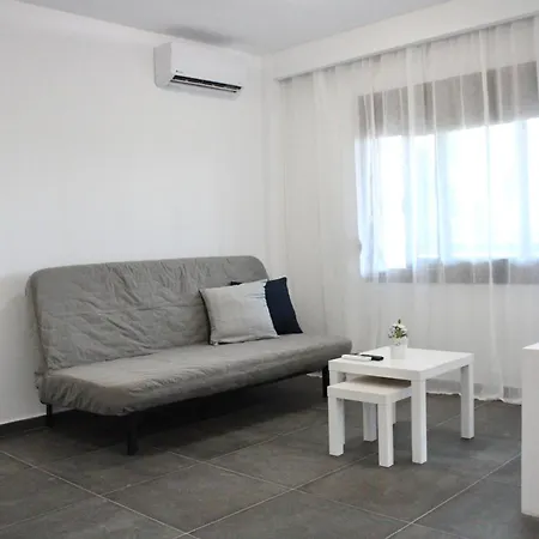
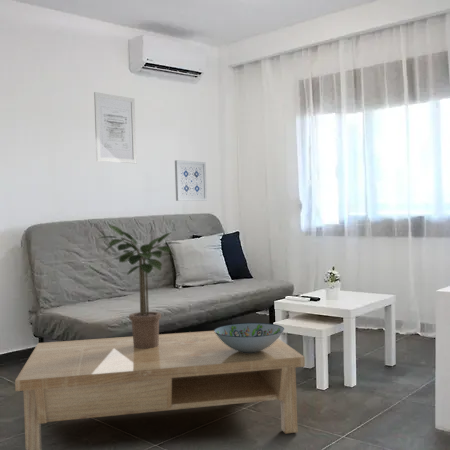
+ wall art [174,159,208,202]
+ decorative bowl [213,322,285,353]
+ wall art [93,91,138,164]
+ coffee table [14,330,306,450]
+ potted plant [99,224,182,349]
